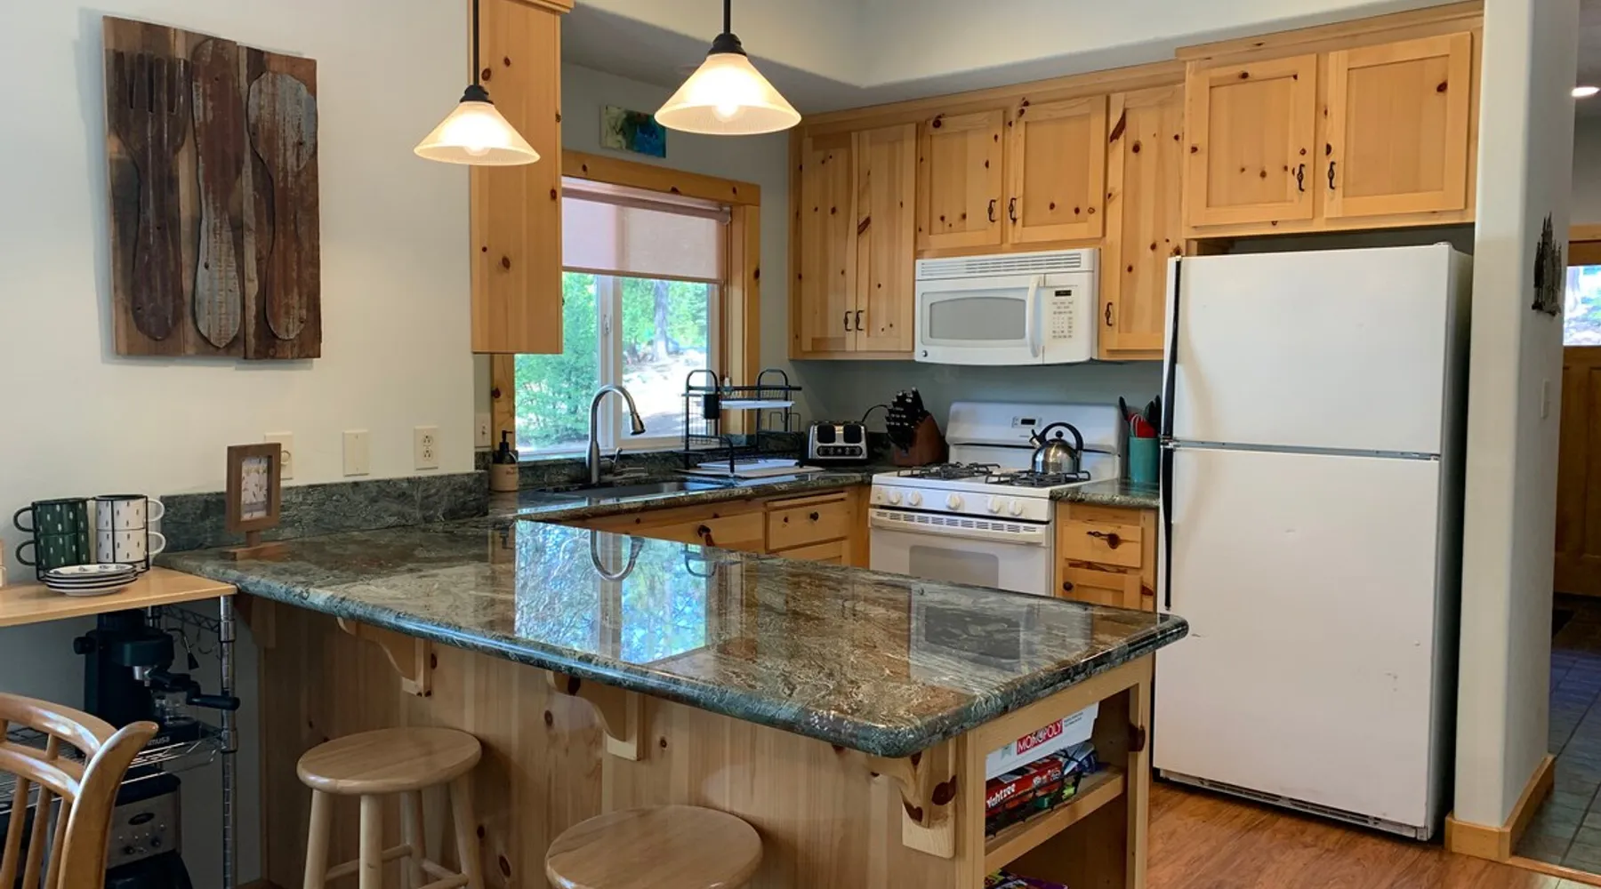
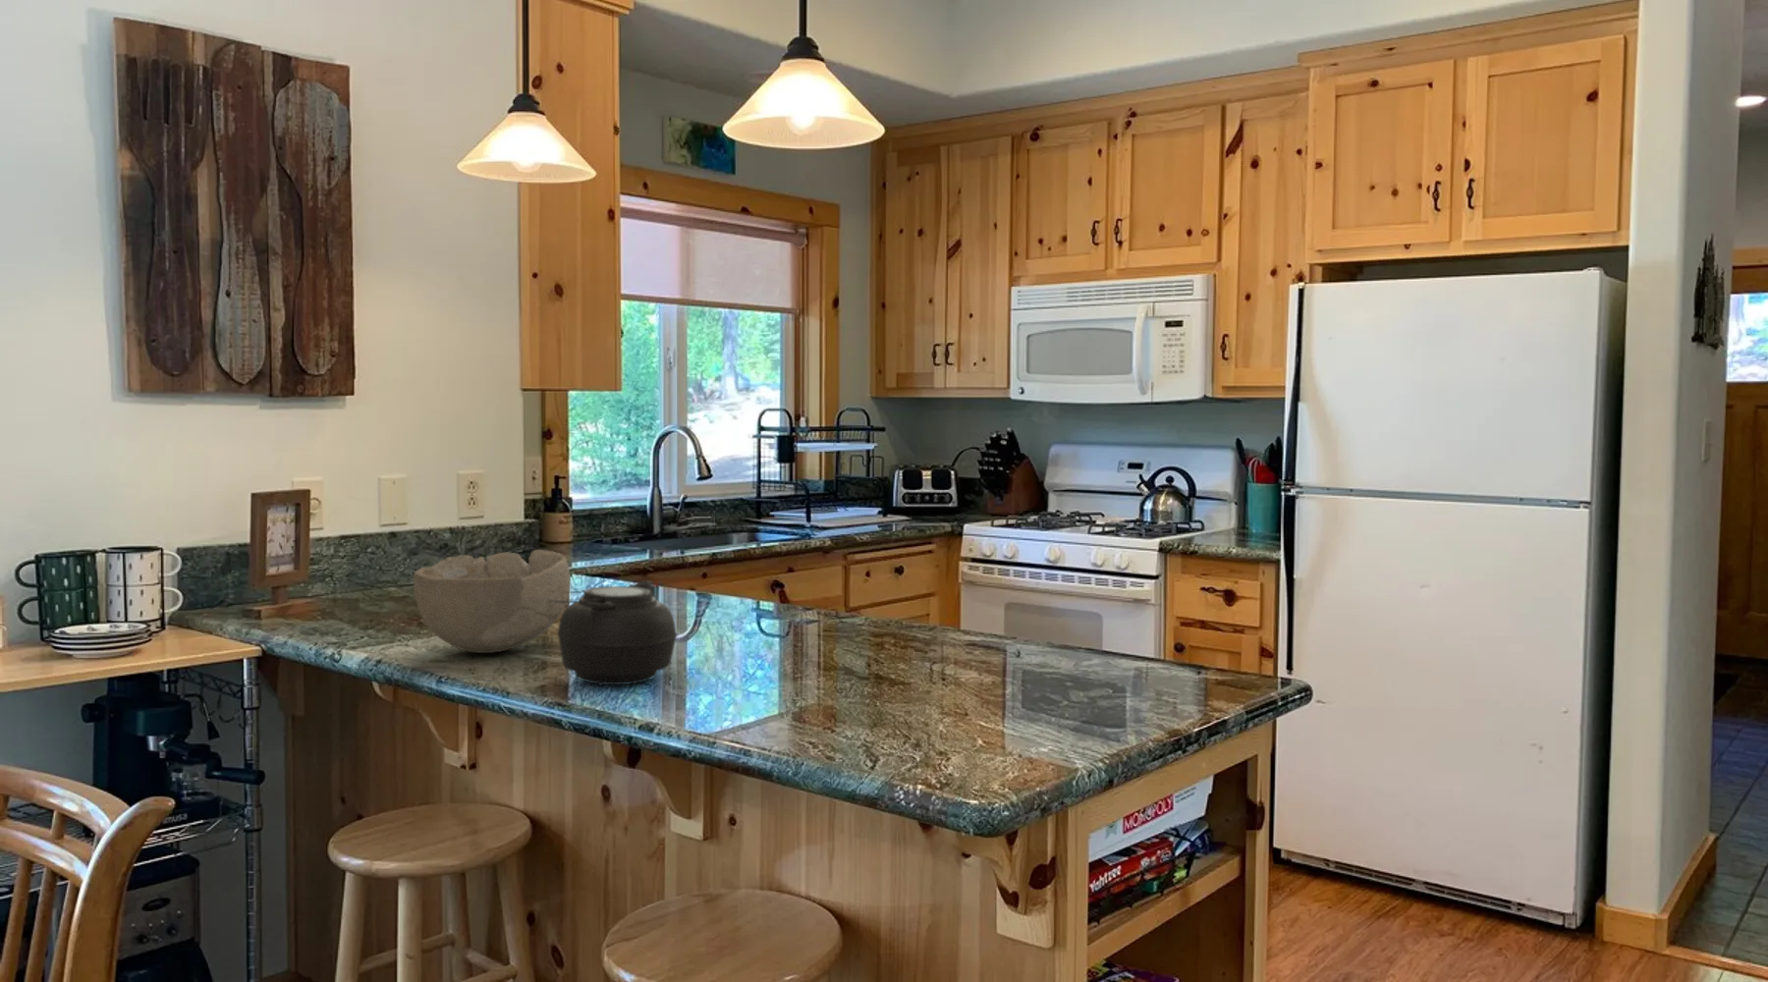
+ bowl [412,549,572,654]
+ teapot [550,579,677,687]
